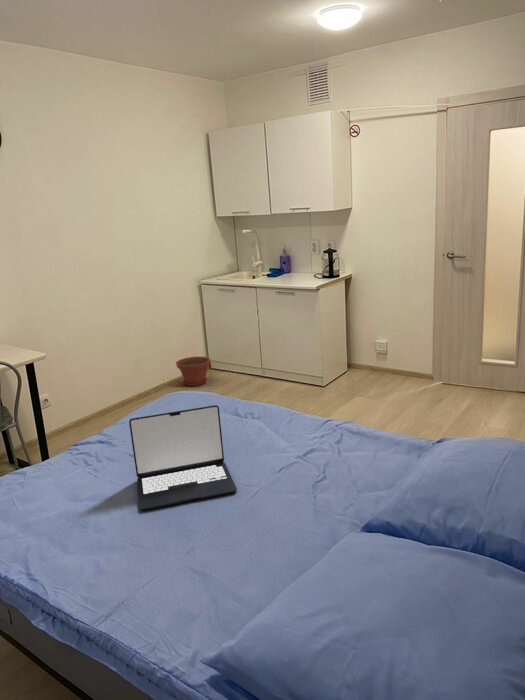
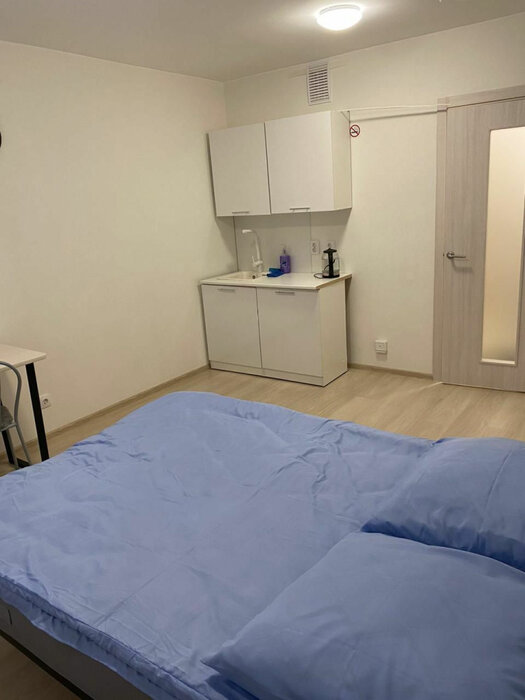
- plant pot [175,356,211,387]
- laptop [128,404,238,511]
